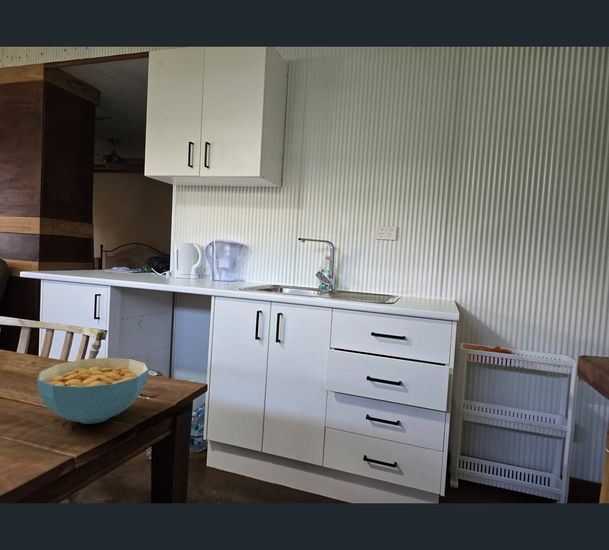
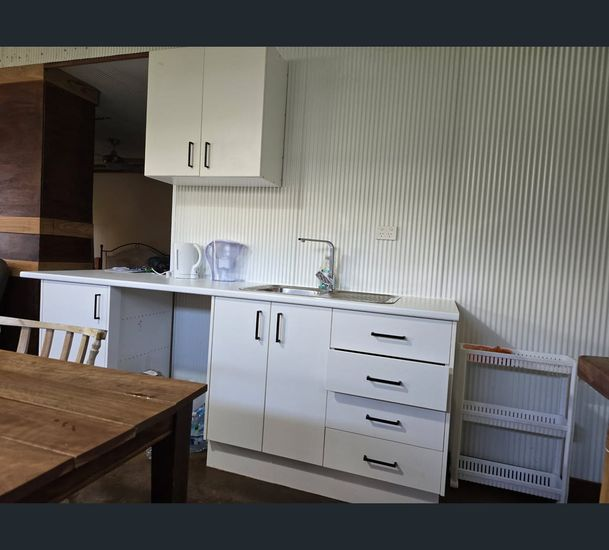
- cereal bowl [36,357,150,425]
